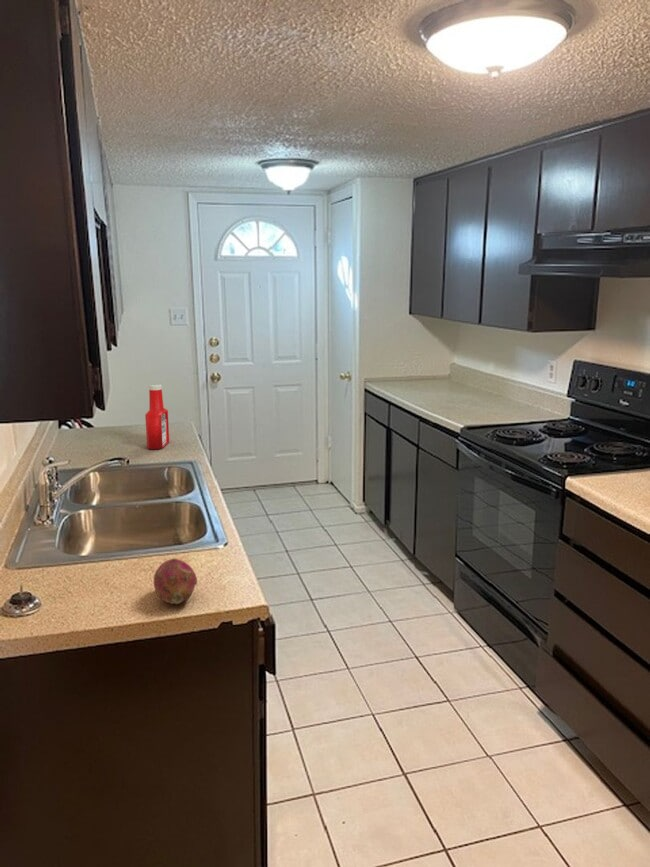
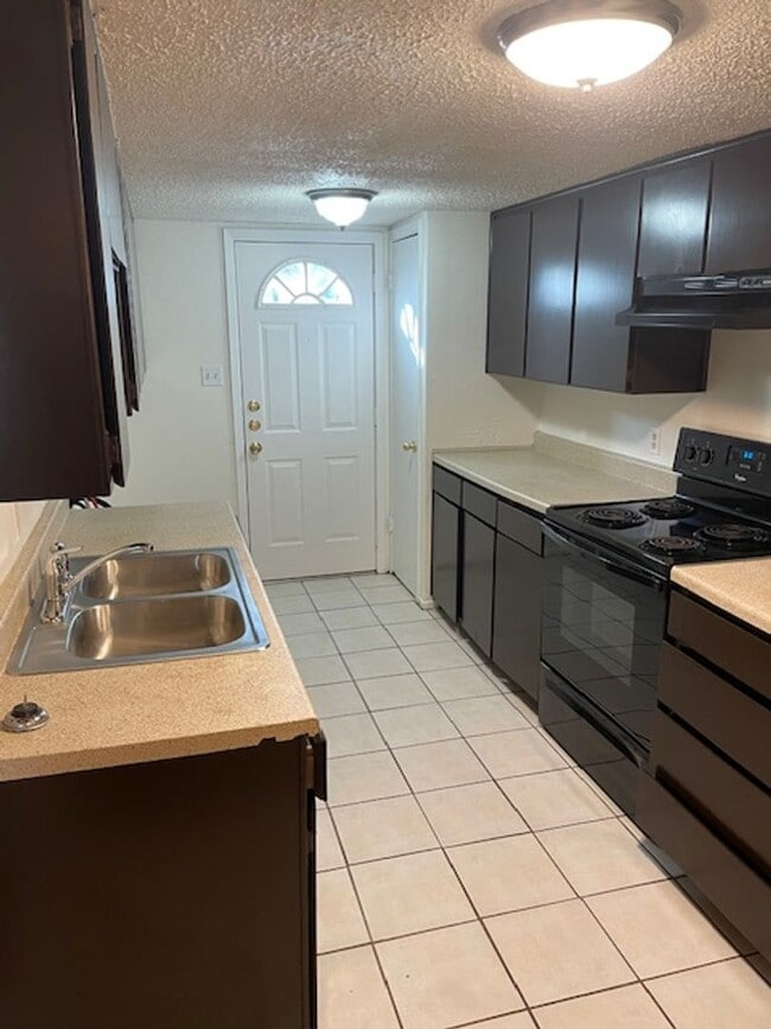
- soap bottle [144,384,170,450]
- fruit [153,557,198,605]
